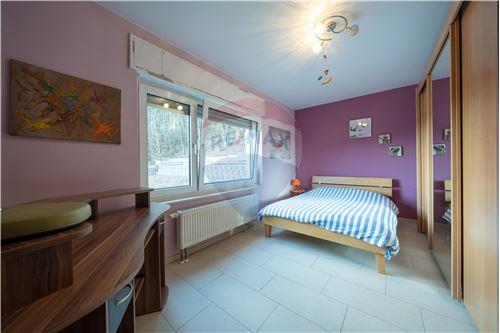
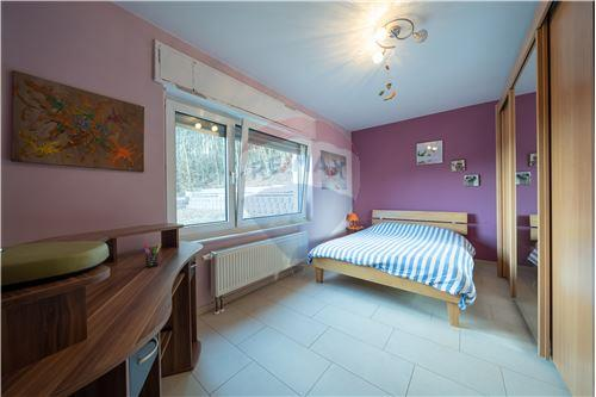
+ pen holder [141,243,162,268]
